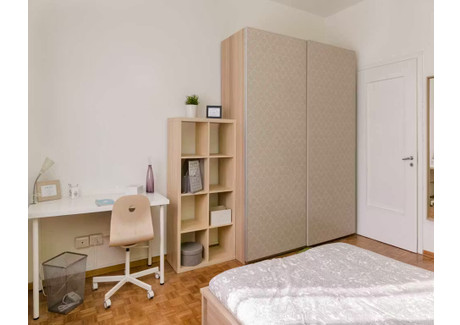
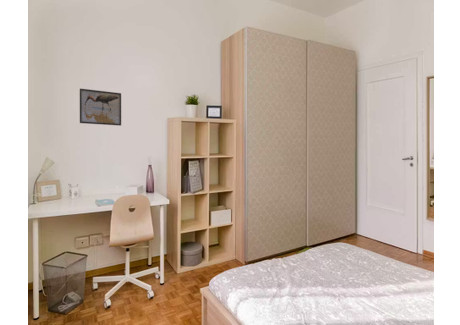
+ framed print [79,88,122,127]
